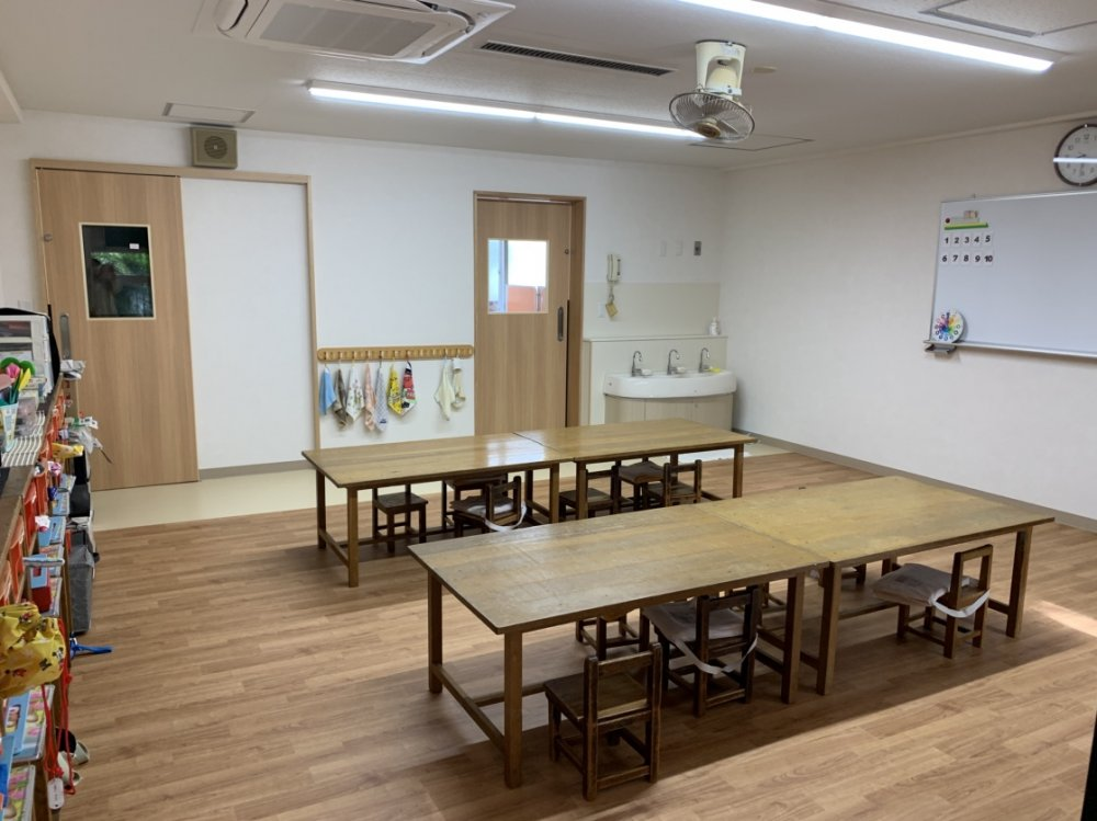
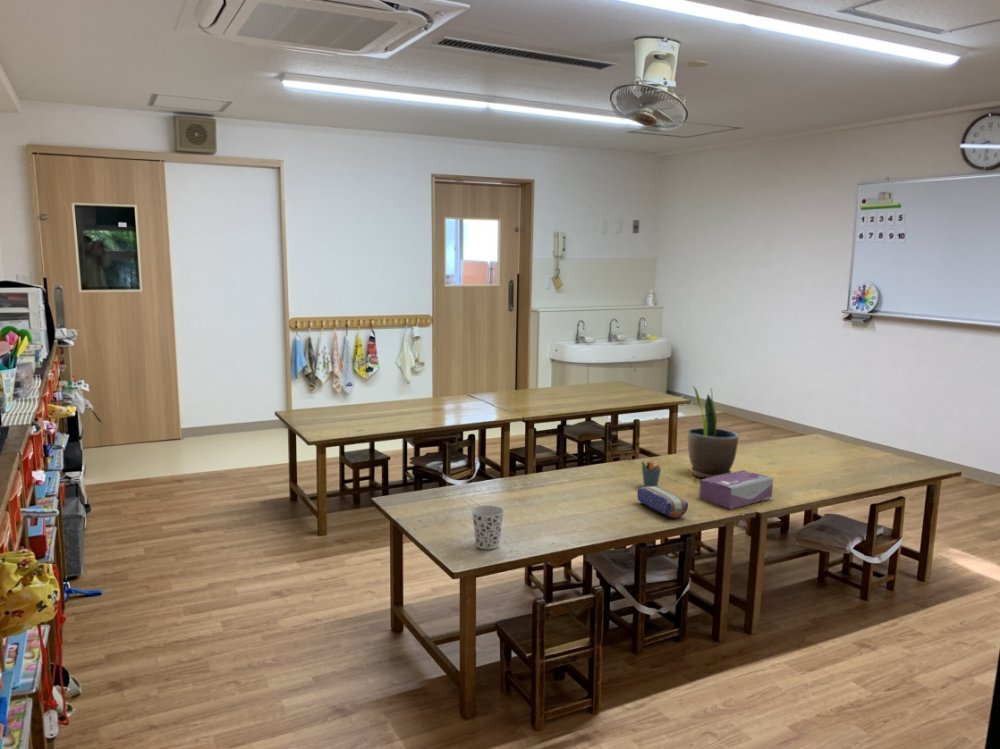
+ pencil case [636,486,689,519]
+ tissue box [698,469,774,510]
+ potted plant [687,385,740,479]
+ cup [471,504,505,550]
+ pen holder [640,456,663,487]
